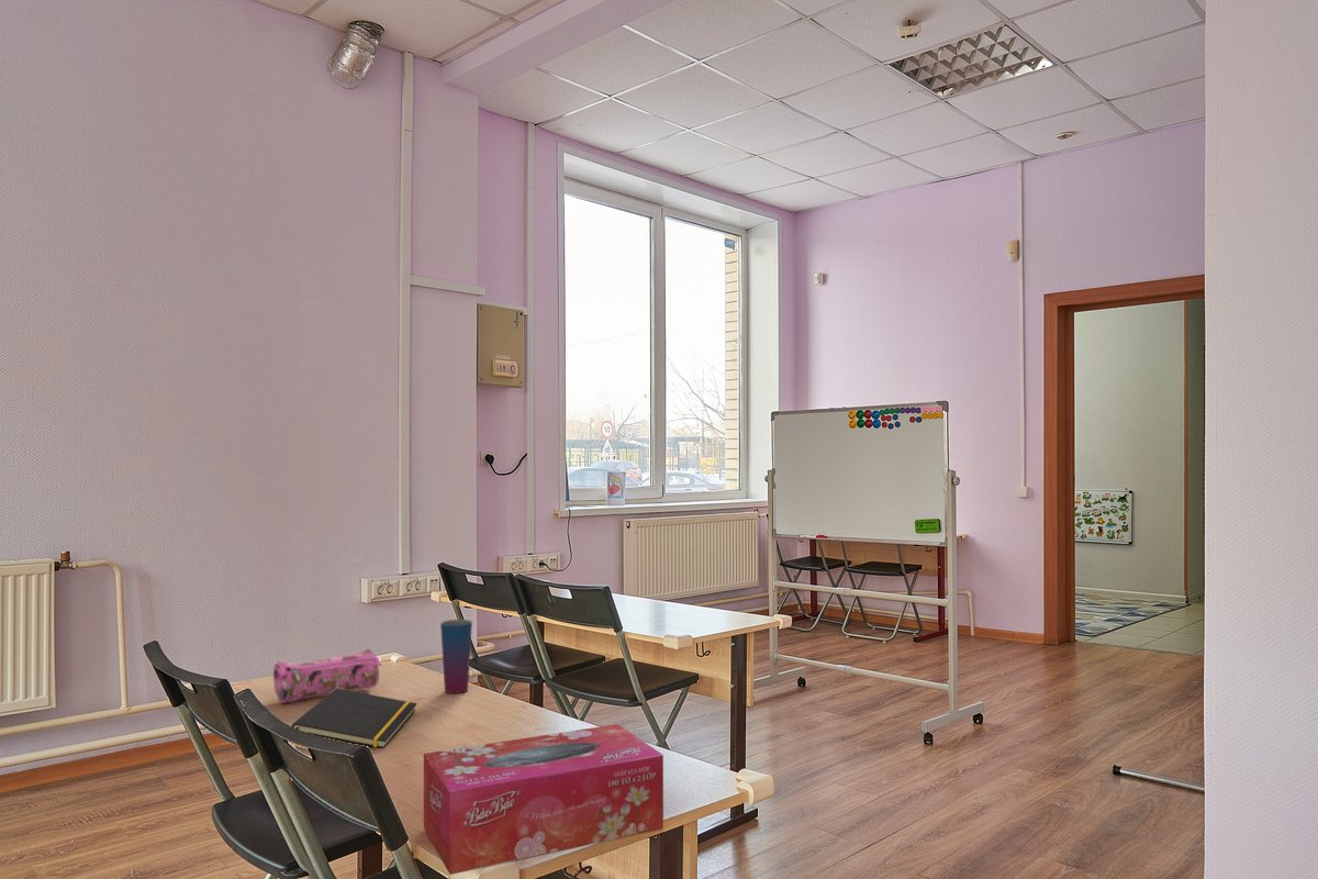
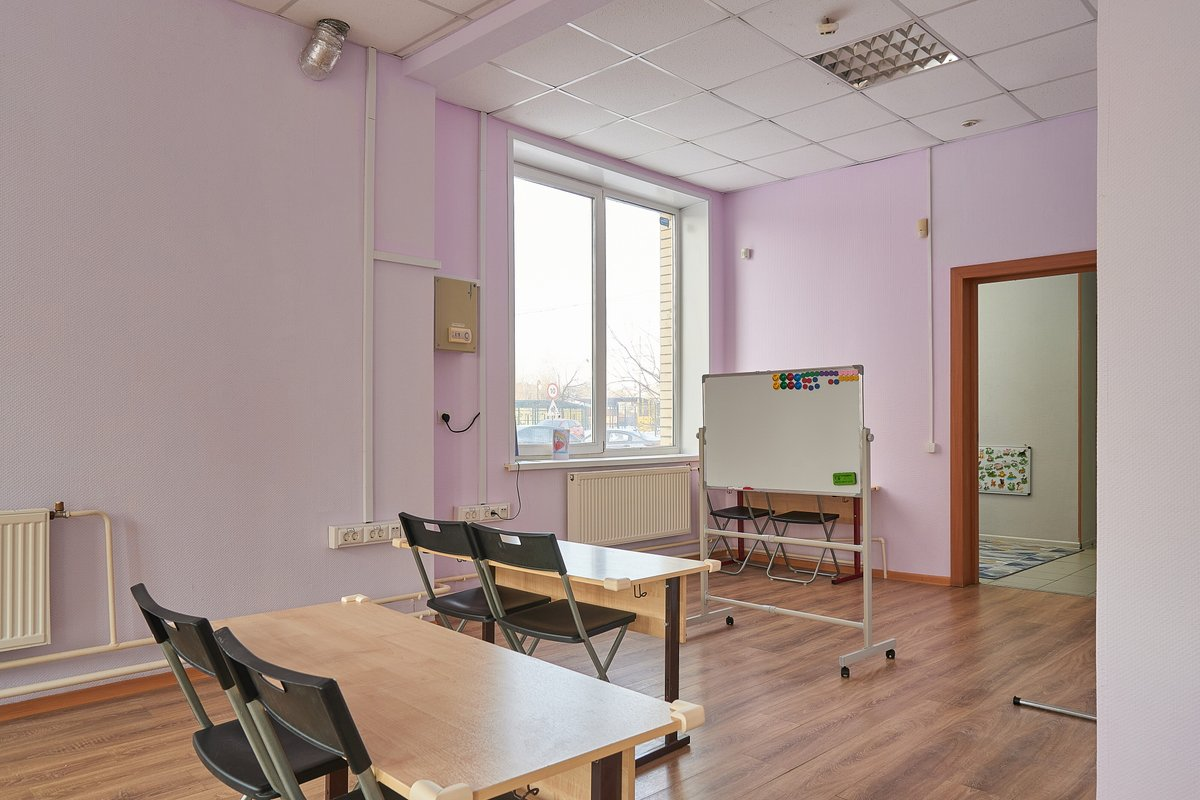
- cup [439,619,473,694]
- pencil case [272,648,383,704]
- notepad [291,688,418,749]
- tissue box [423,723,664,876]
